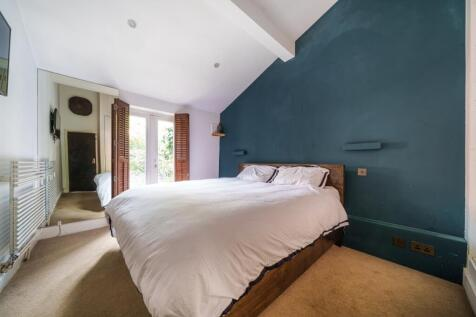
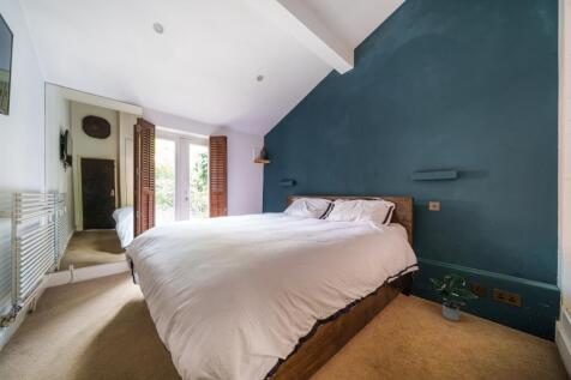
+ potted plant [428,273,479,322]
